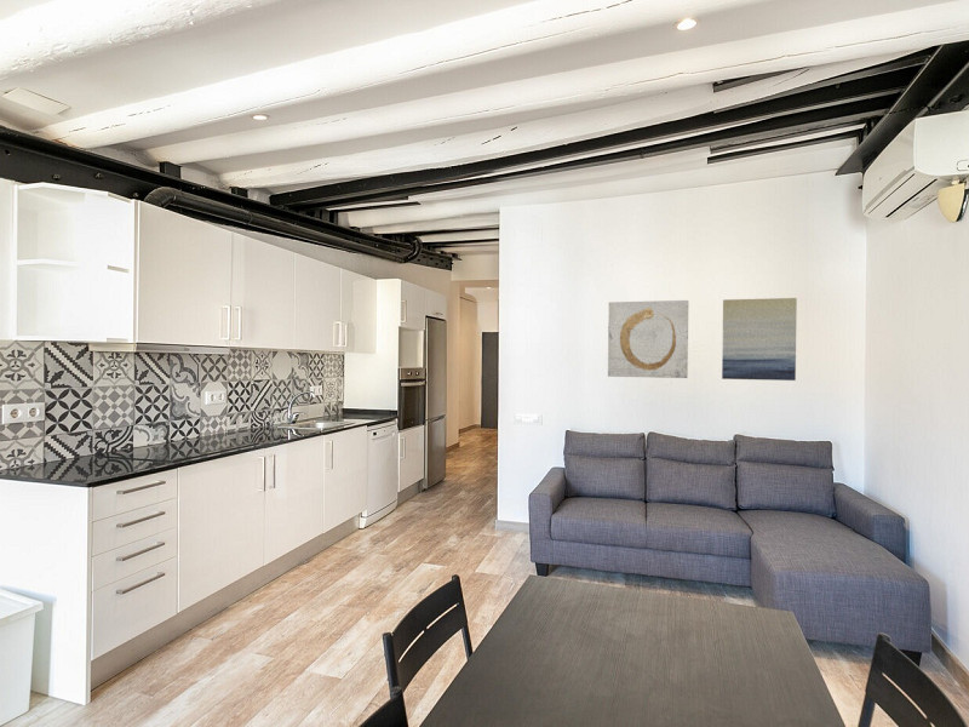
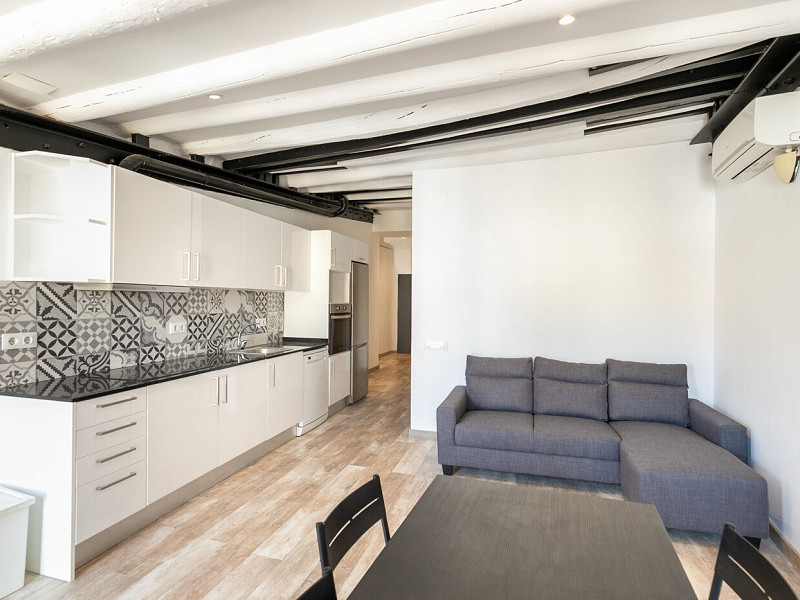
- wall art [721,297,798,382]
- wall art [607,299,689,379]
